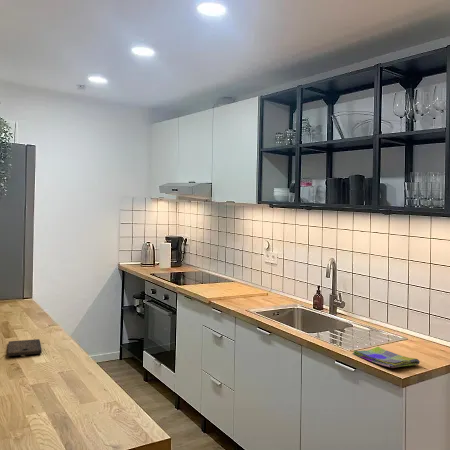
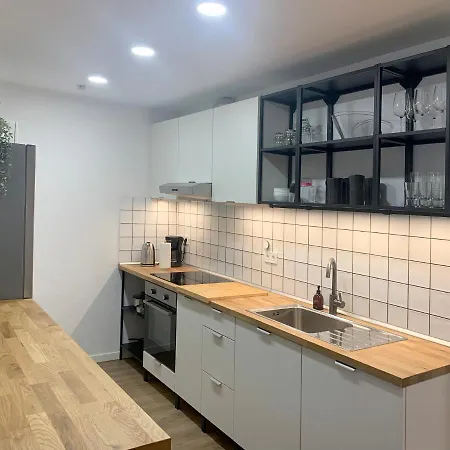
- cutting board [7,338,43,357]
- dish towel [351,346,421,369]
